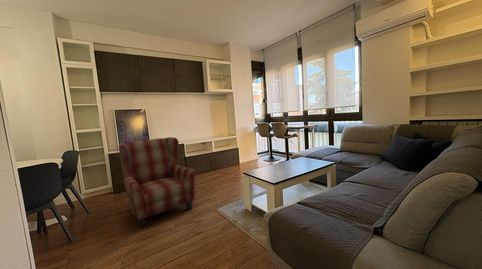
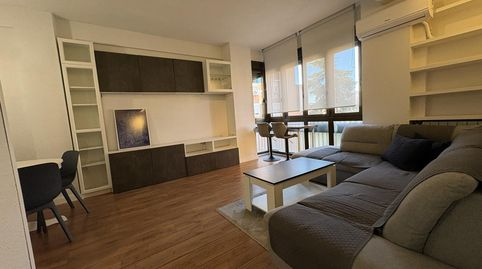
- armchair [118,136,196,228]
